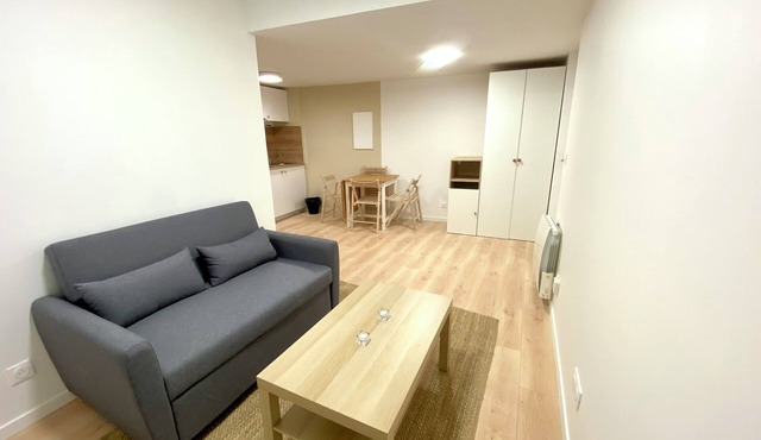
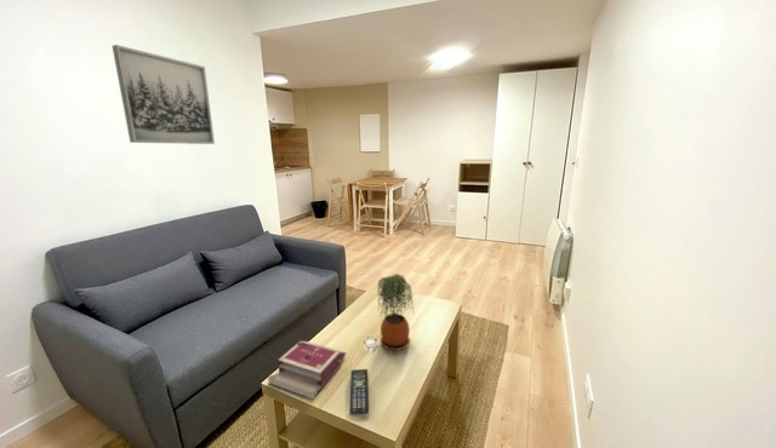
+ potted plant [377,272,416,351]
+ book [267,340,348,400]
+ remote control [348,368,370,417]
+ wall art [112,44,216,145]
